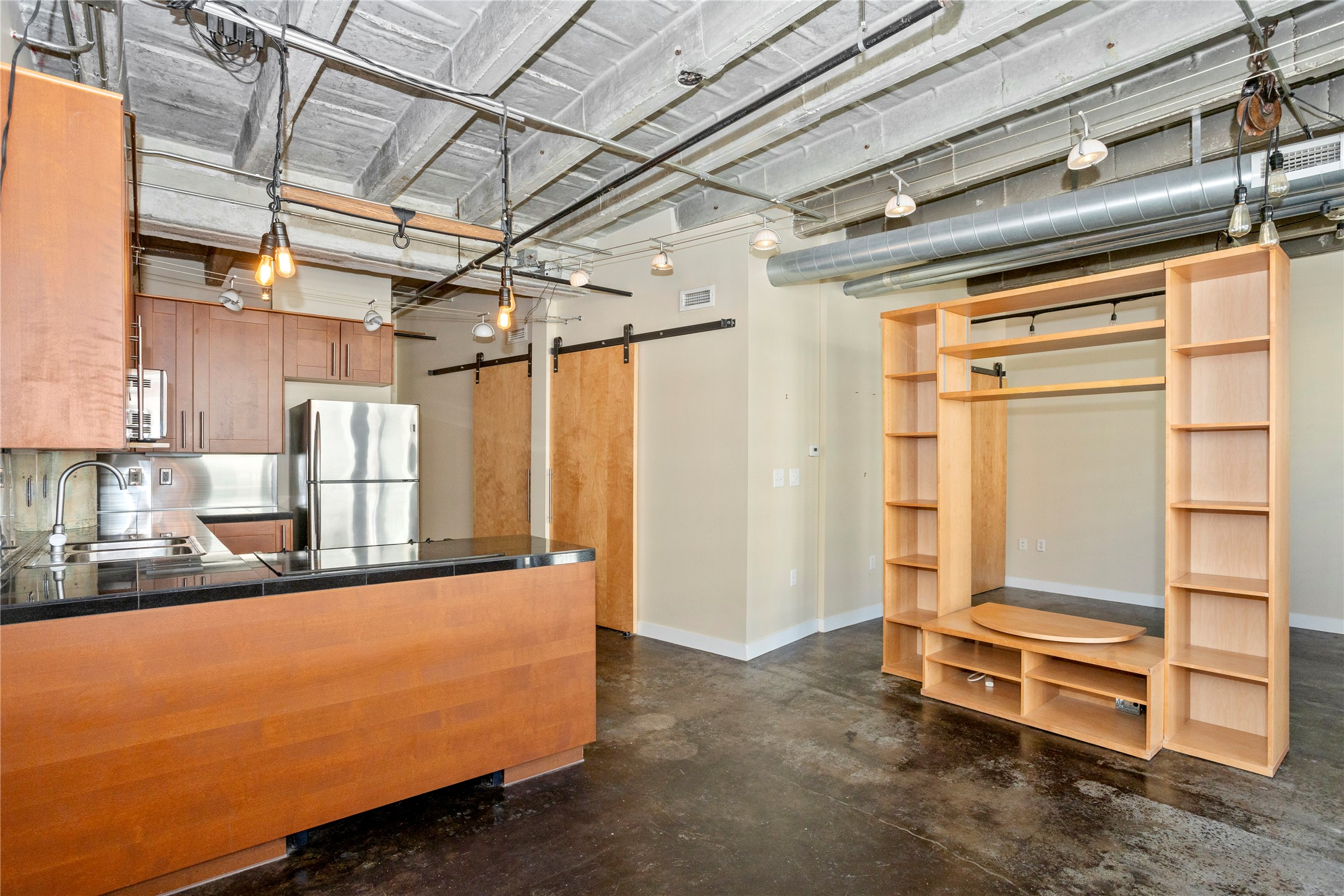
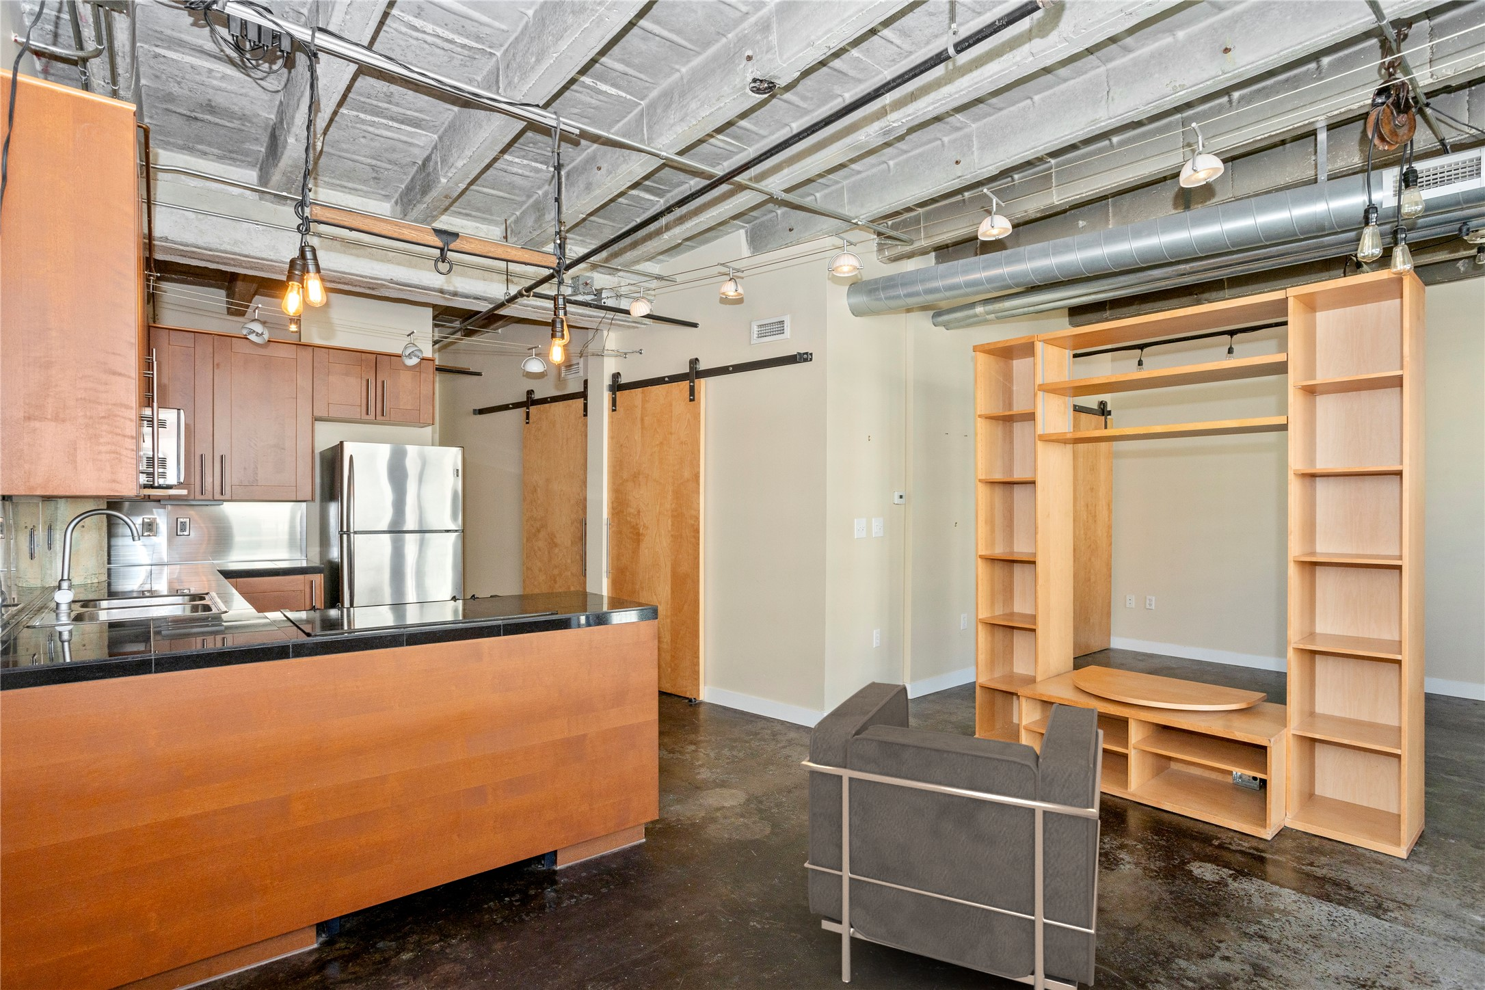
+ armchair [799,681,1104,990]
